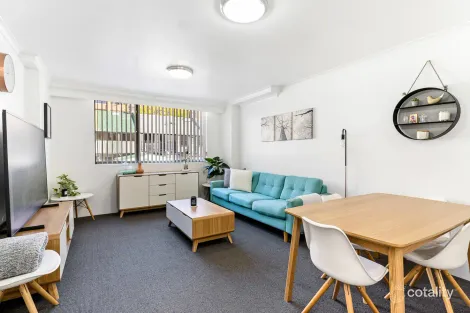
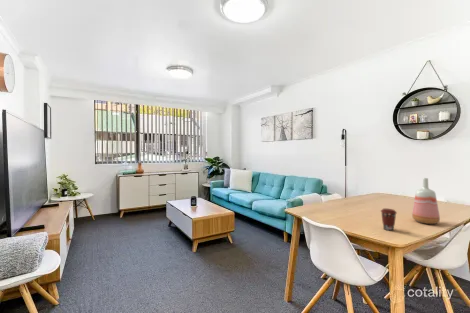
+ coffee cup [380,208,398,232]
+ vase [411,177,441,225]
